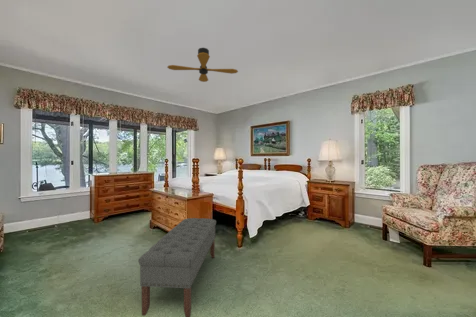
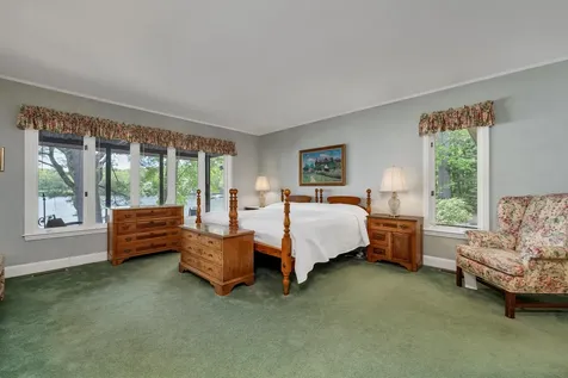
- ceiling fan [166,47,239,83]
- bench [138,217,217,317]
